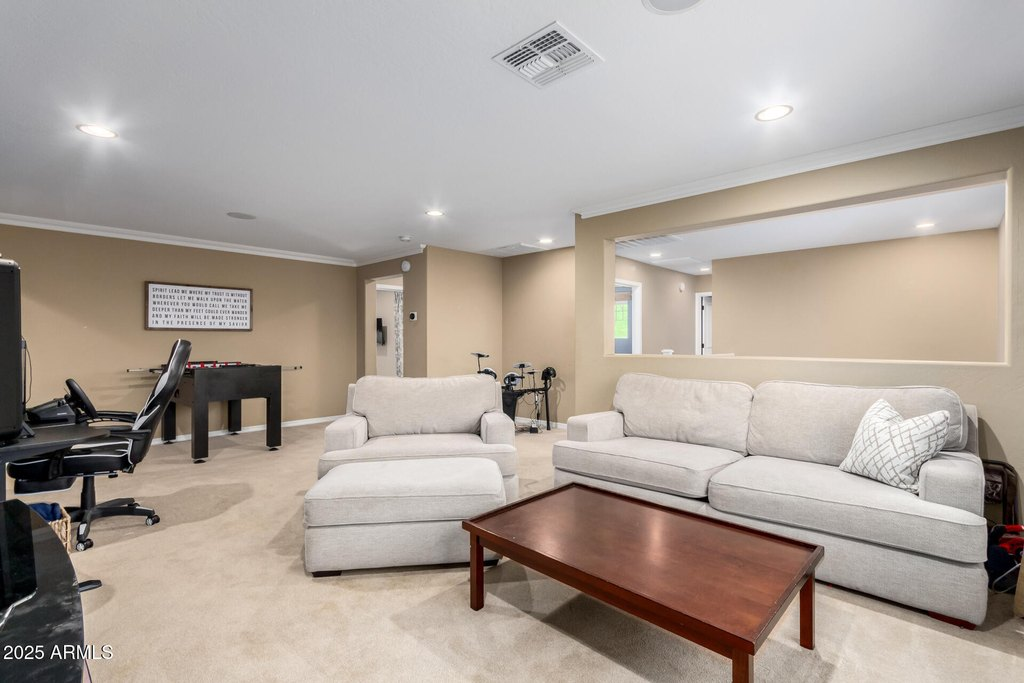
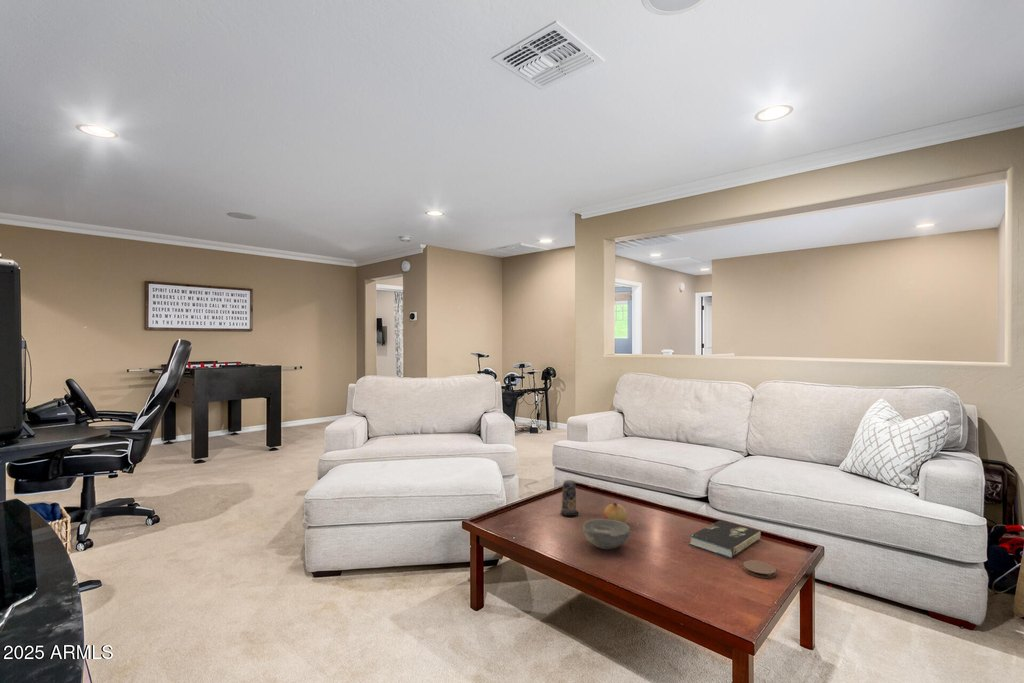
+ book [688,519,762,559]
+ coaster [742,559,777,579]
+ candle [560,479,579,517]
+ bowl [582,518,631,550]
+ fruit [603,502,628,523]
